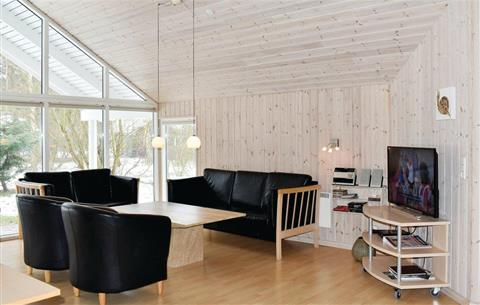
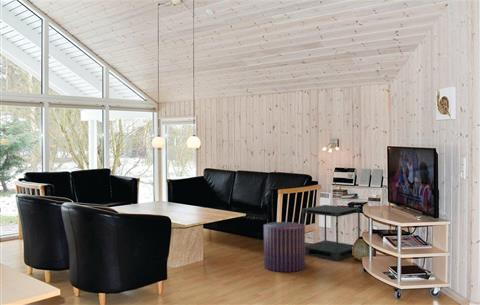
+ pouf [263,221,306,273]
+ side table [301,204,361,262]
